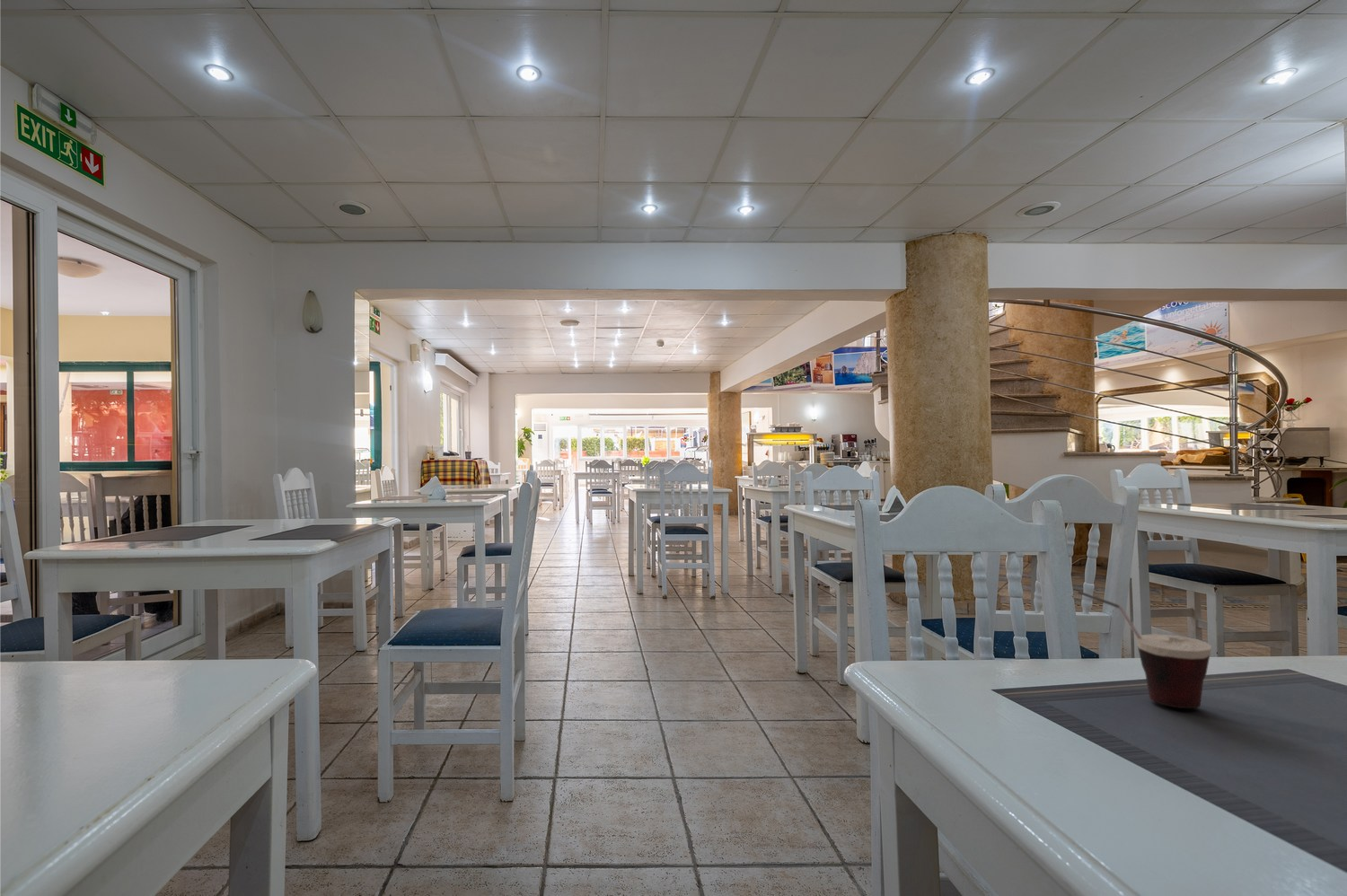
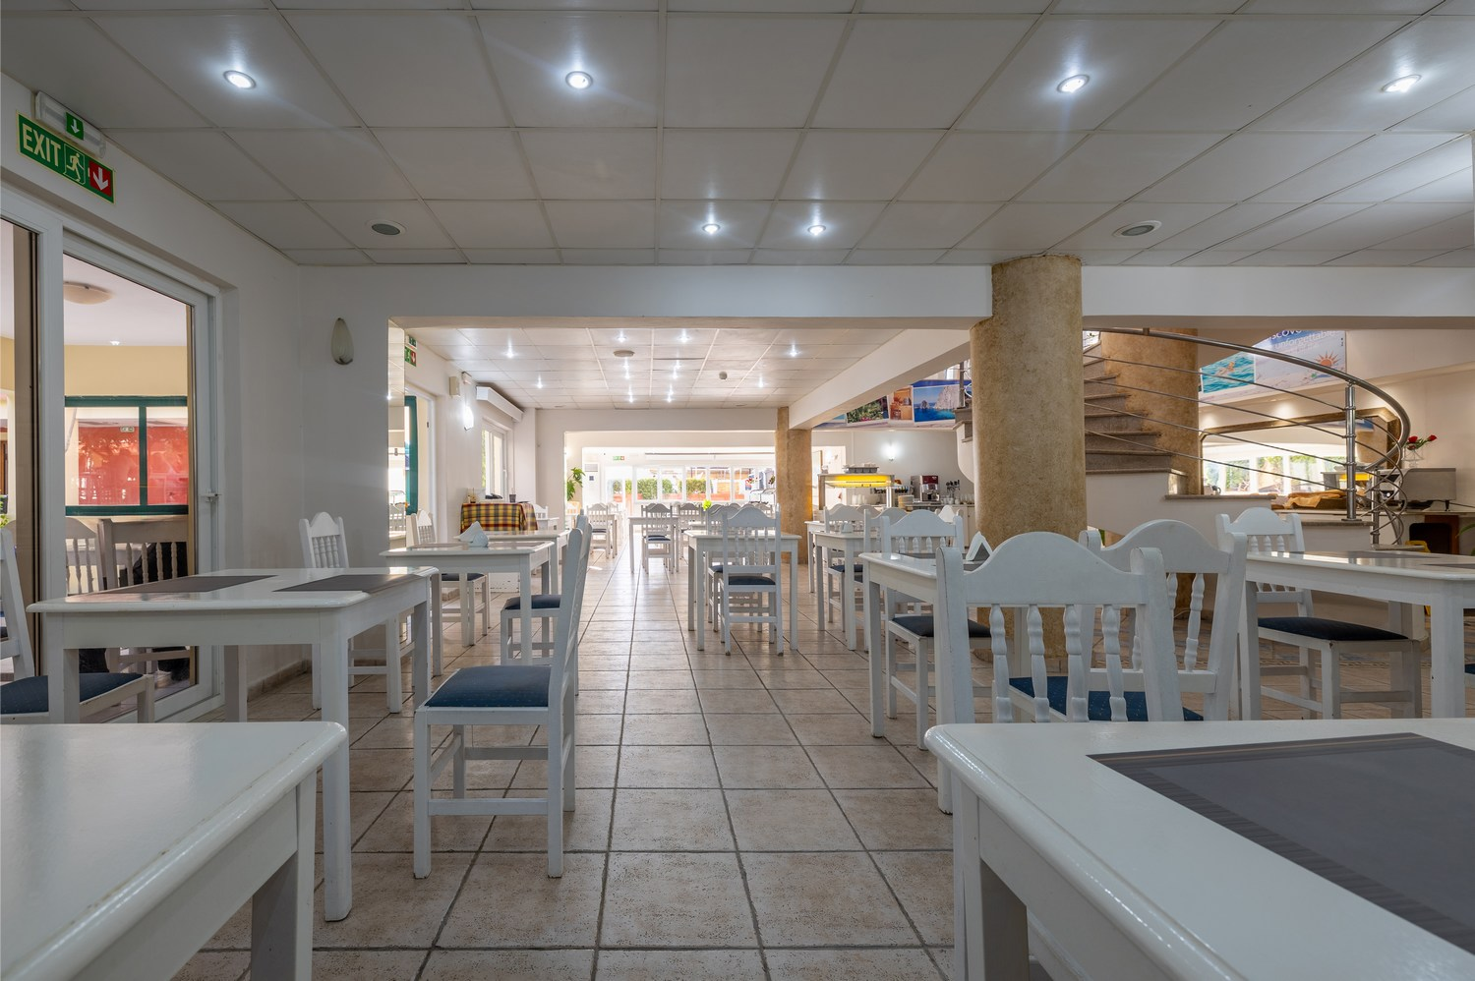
- cup [1077,590,1212,709]
